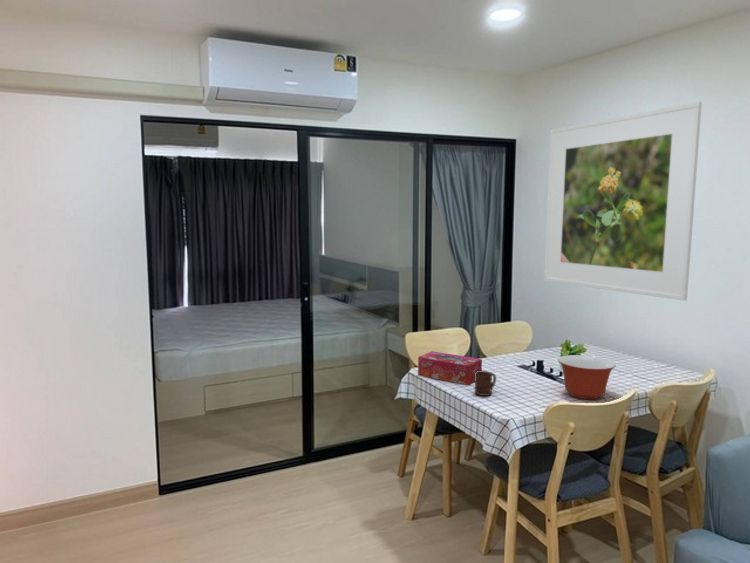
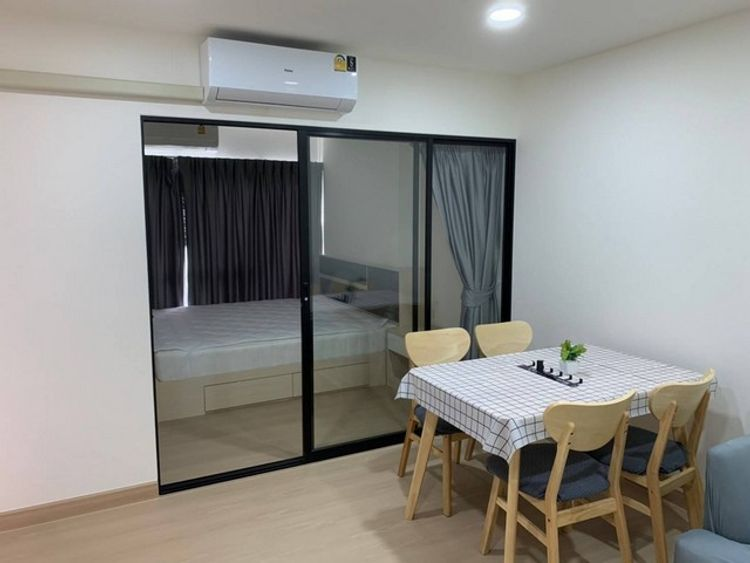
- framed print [543,101,703,302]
- cup [474,370,497,397]
- mixing bowl [557,354,617,400]
- tissue box [417,350,483,386]
